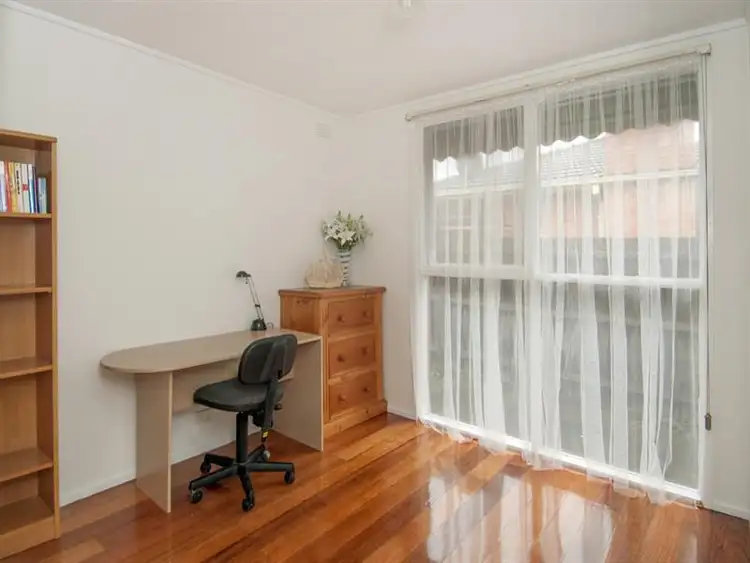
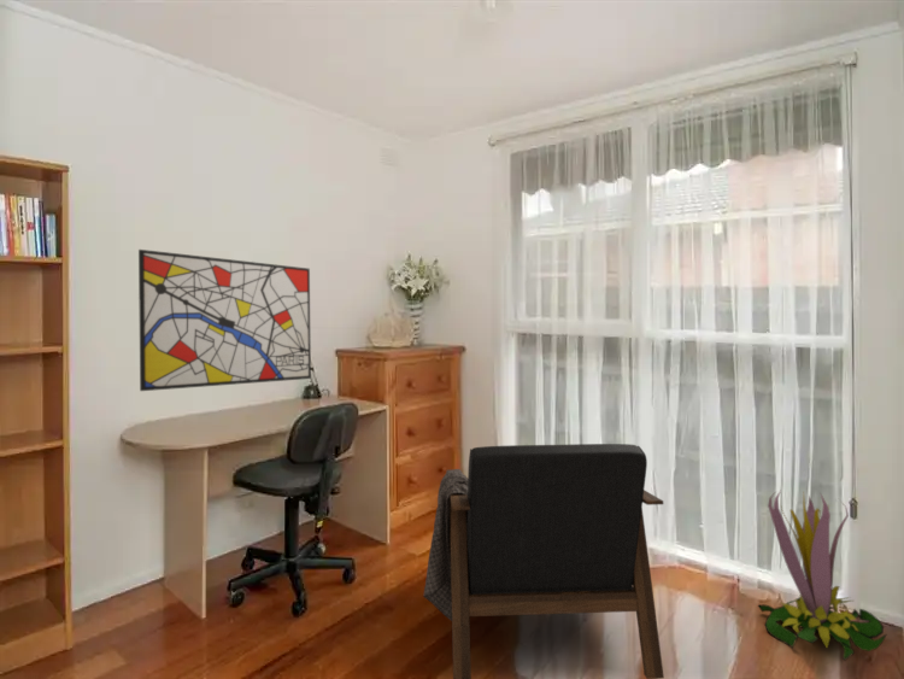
+ decorative plant [757,490,888,662]
+ armchair [422,443,665,679]
+ wall art [137,248,312,392]
